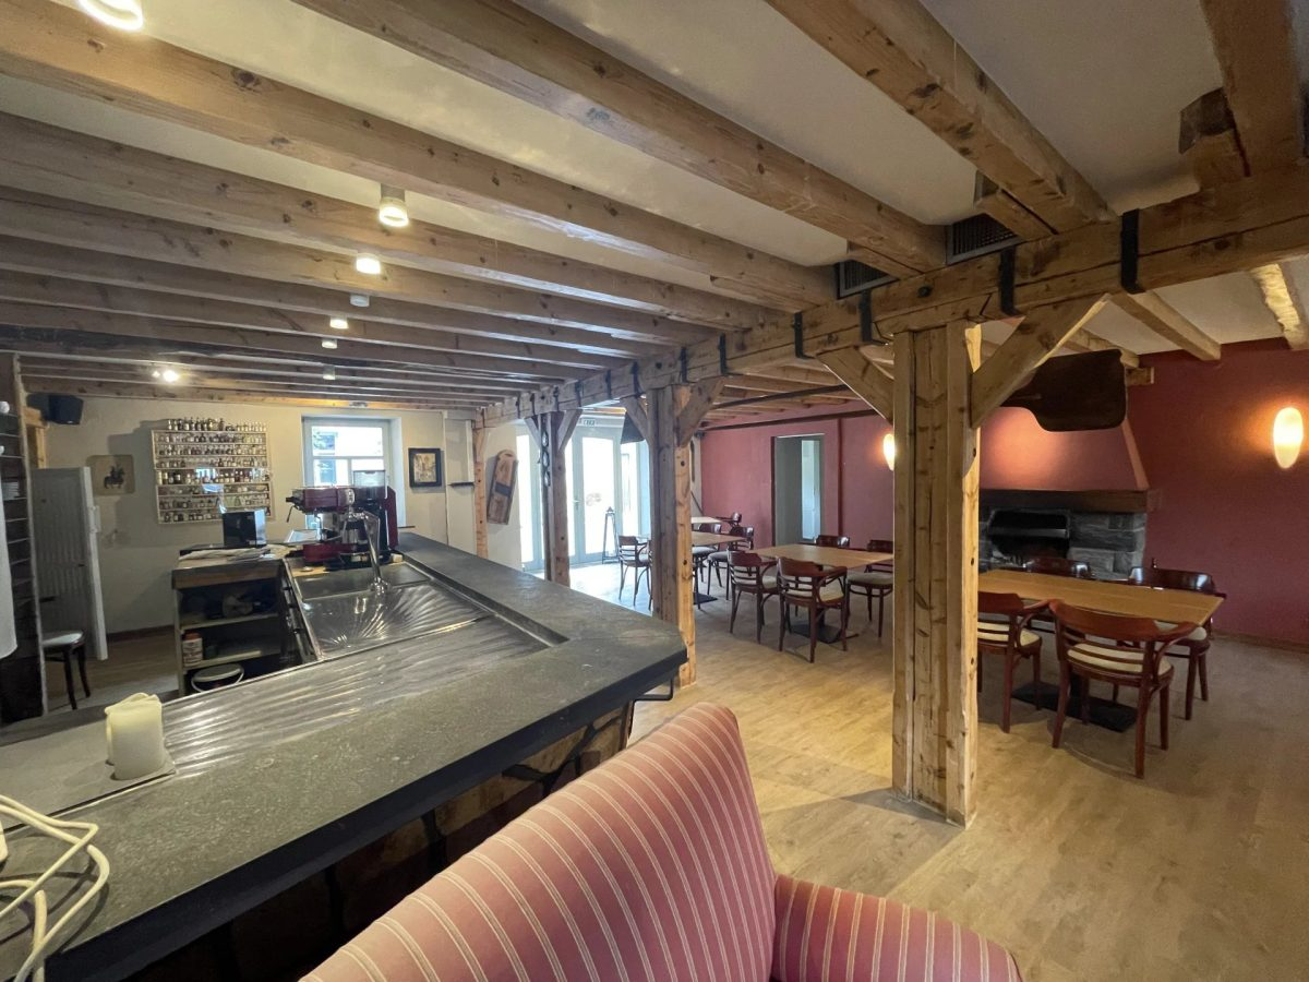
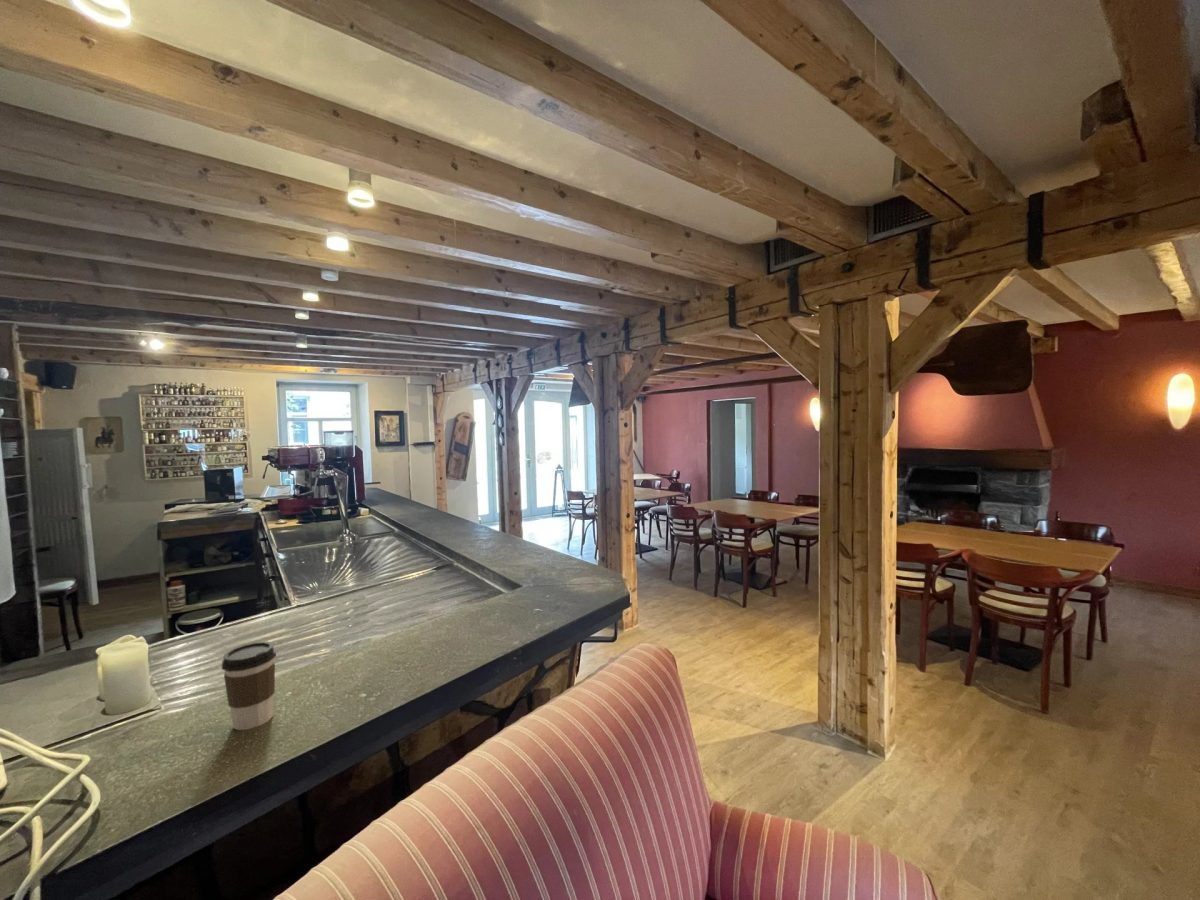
+ coffee cup [221,640,277,731]
